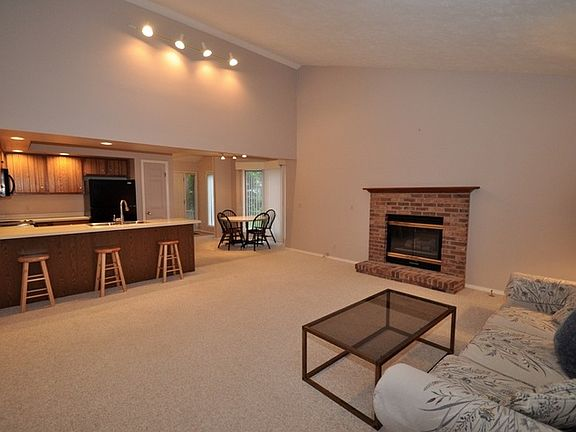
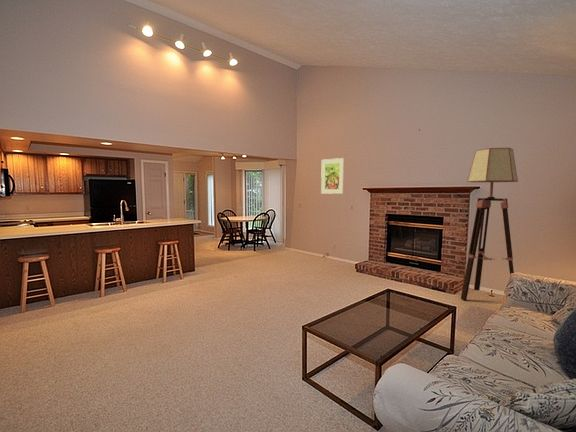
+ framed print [320,157,345,195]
+ floor lamp [460,147,519,301]
